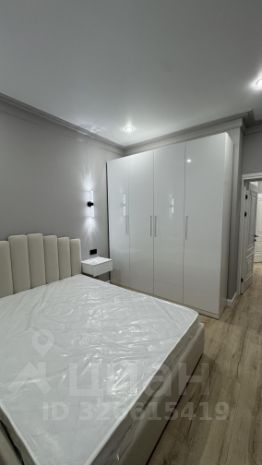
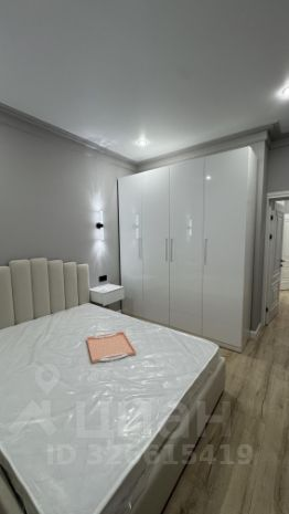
+ serving tray [86,331,137,364]
